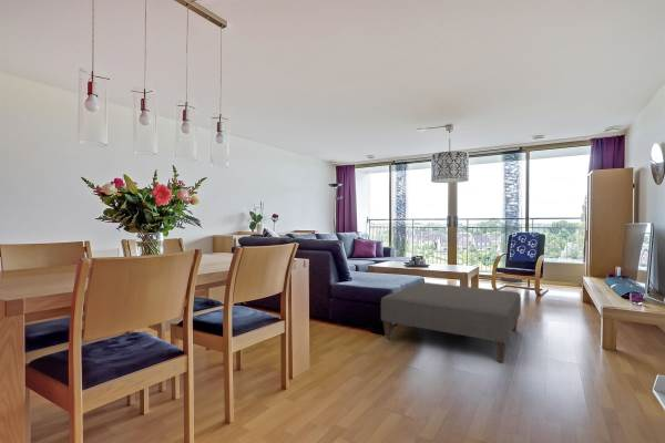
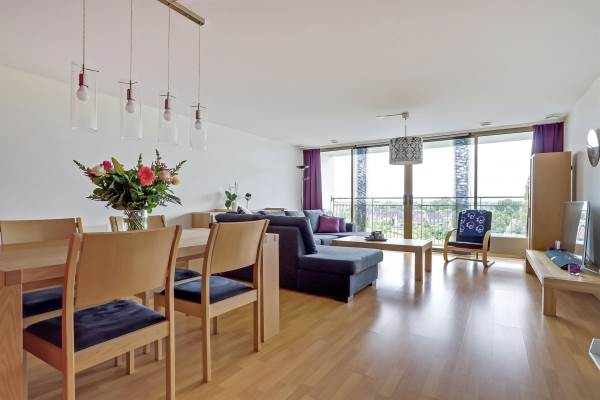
- ottoman [380,281,522,364]
